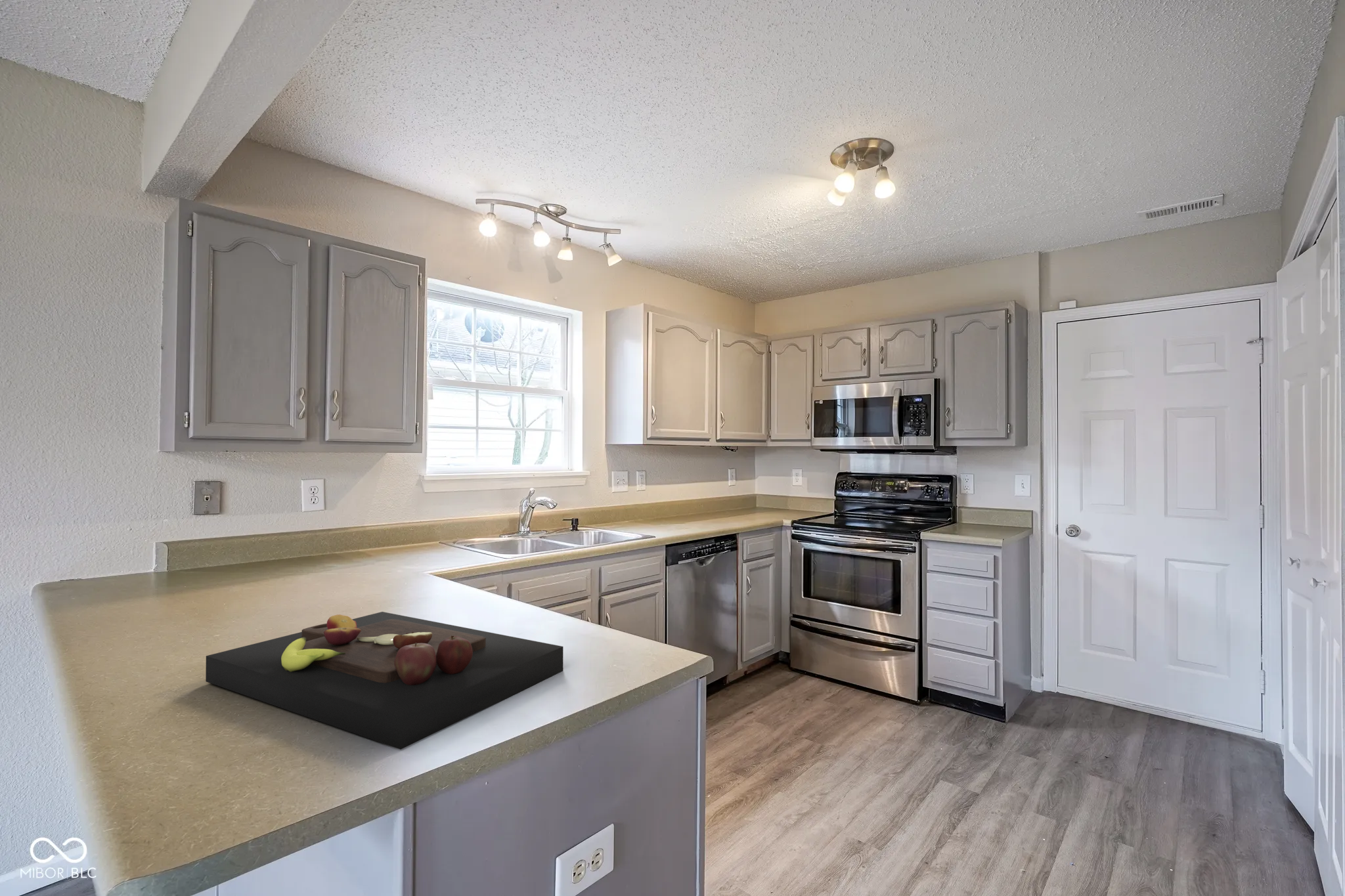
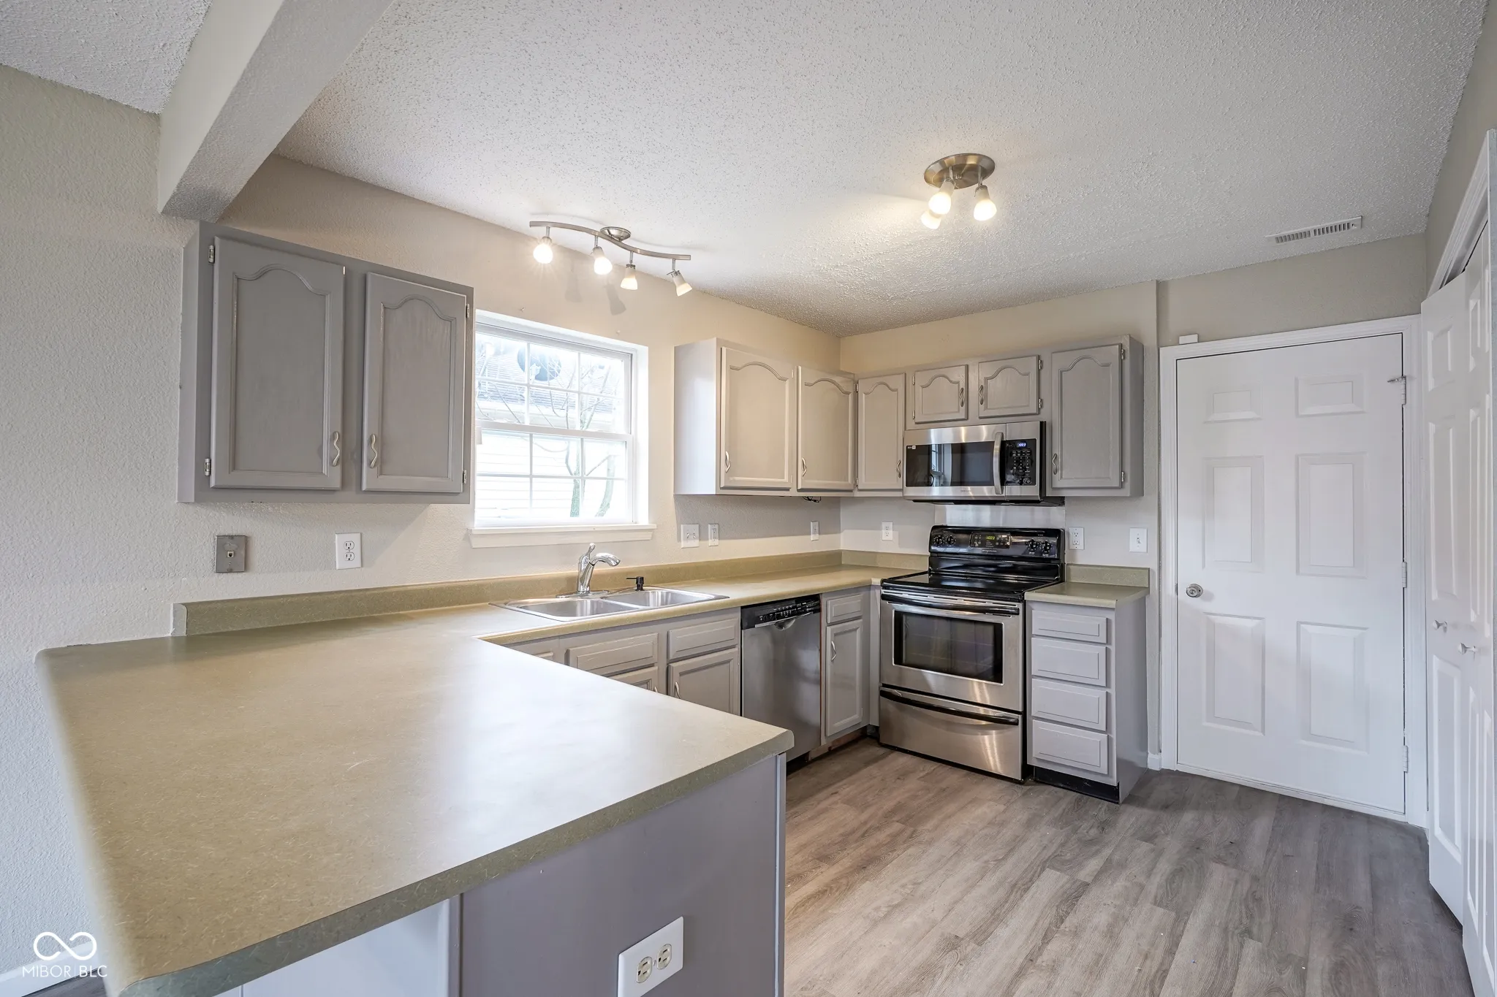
- cutting board [205,611,564,750]
